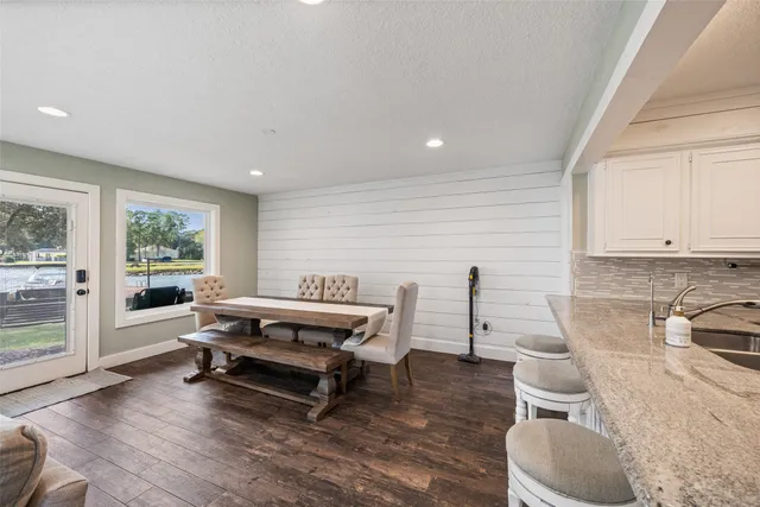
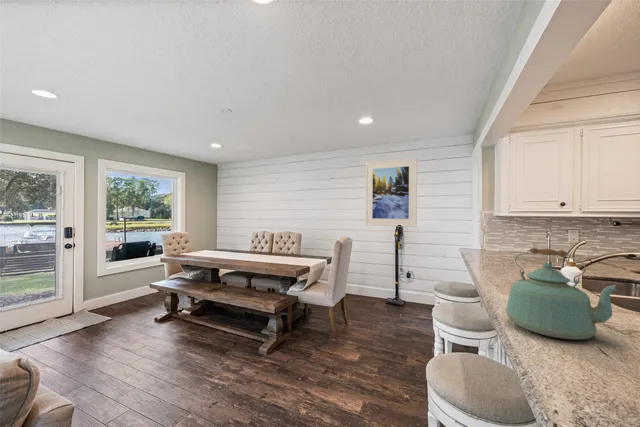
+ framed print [364,157,418,228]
+ kettle [505,247,621,340]
